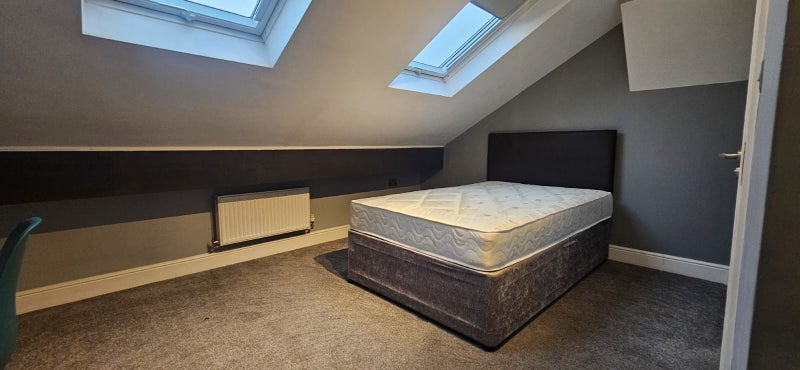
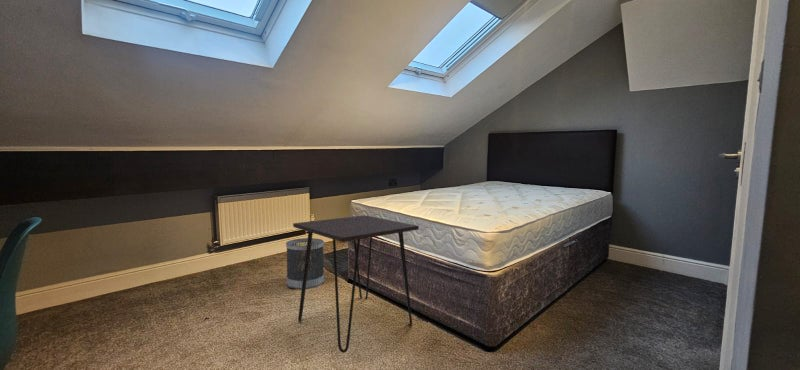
+ wastebasket [285,237,325,290]
+ desk [292,214,420,354]
